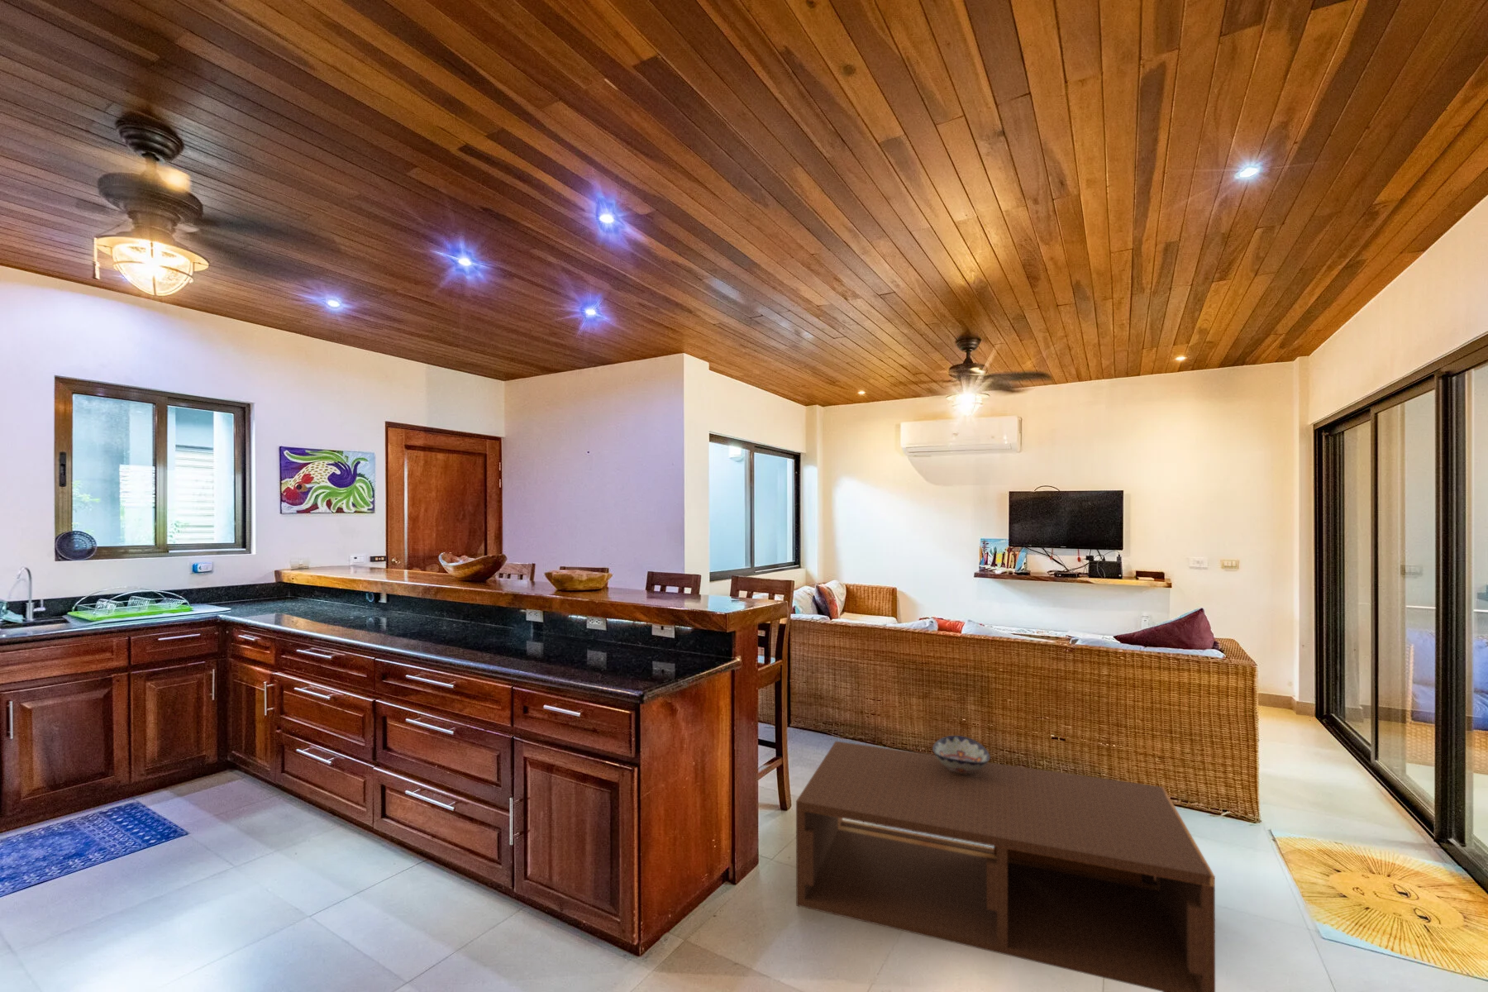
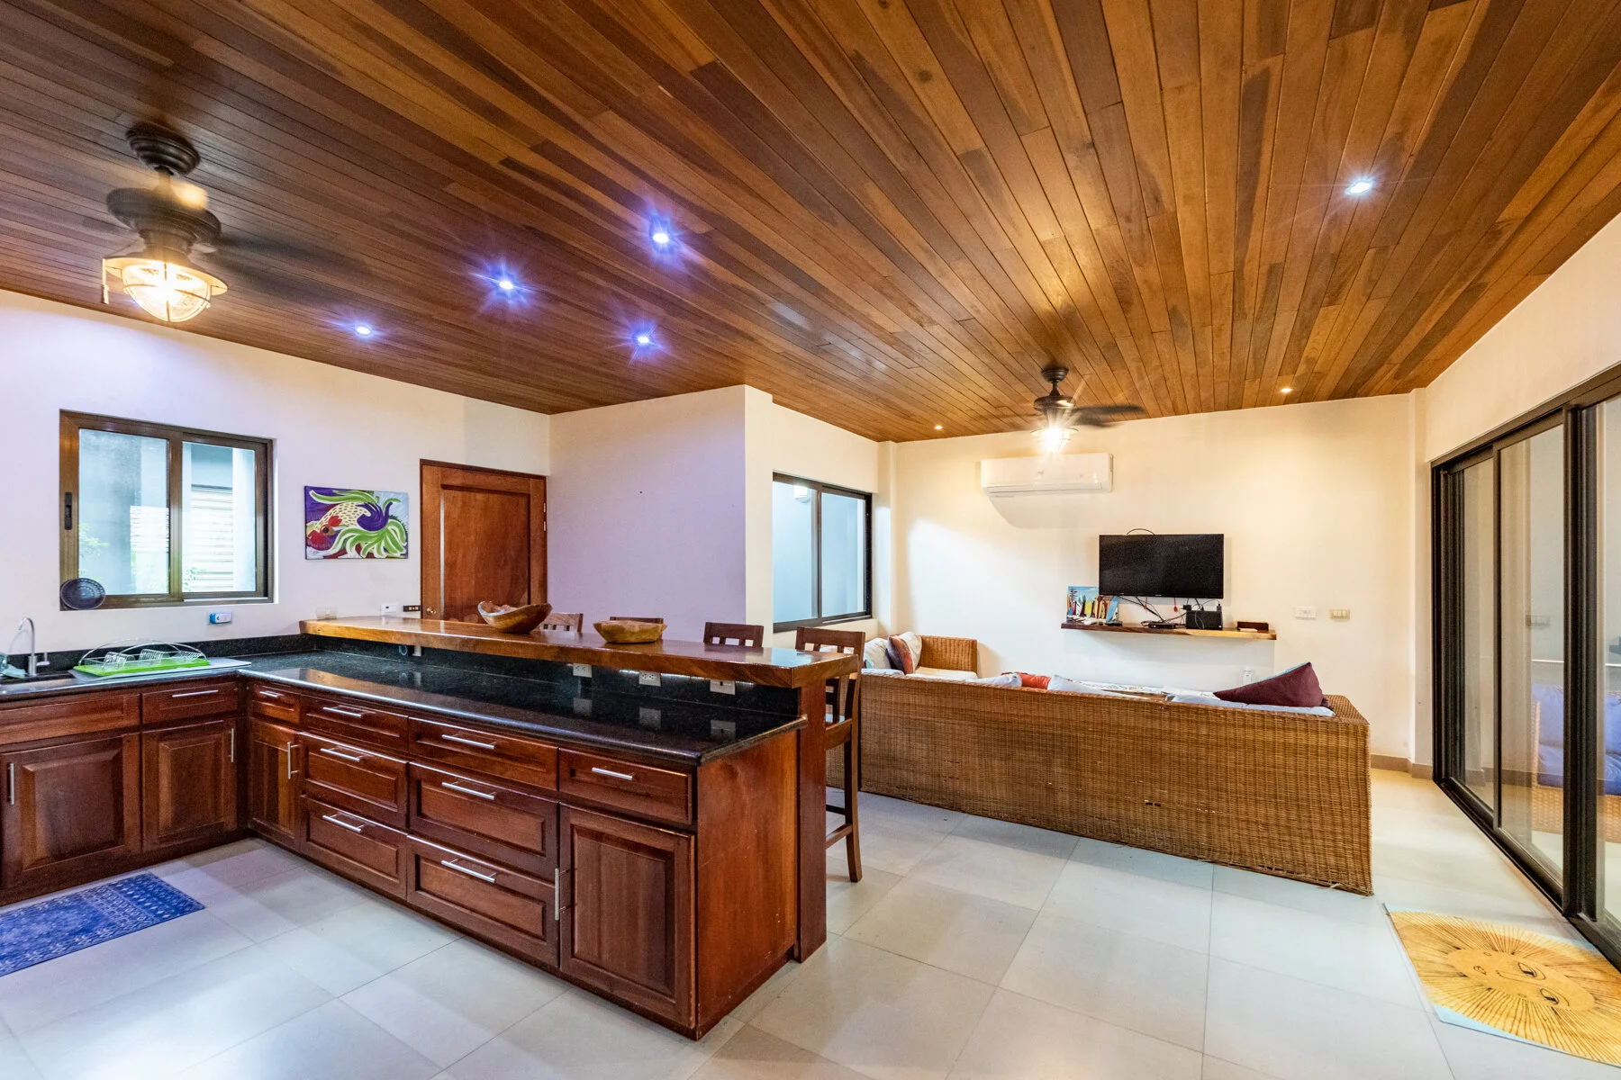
- coffee table [795,740,1216,992]
- decorative bowl [931,735,991,775]
